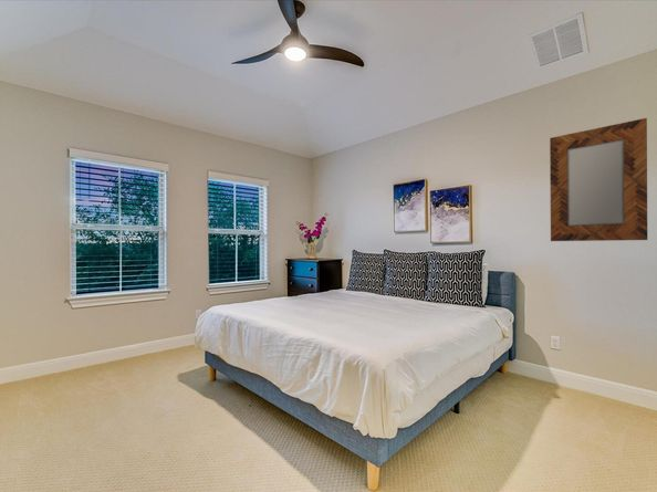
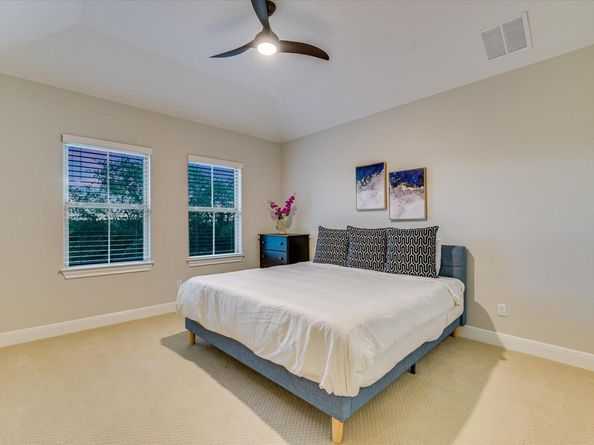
- home mirror [549,117,648,242]
